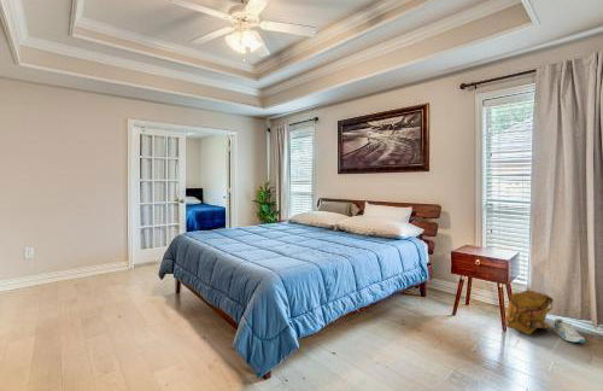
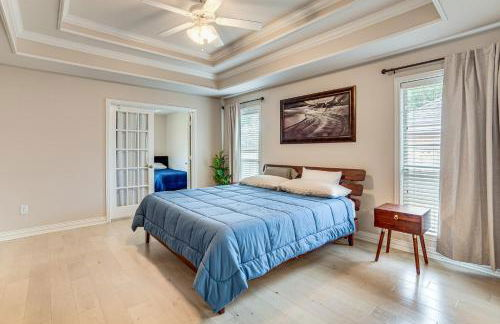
- backpack [504,288,555,335]
- sneaker [552,317,586,344]
